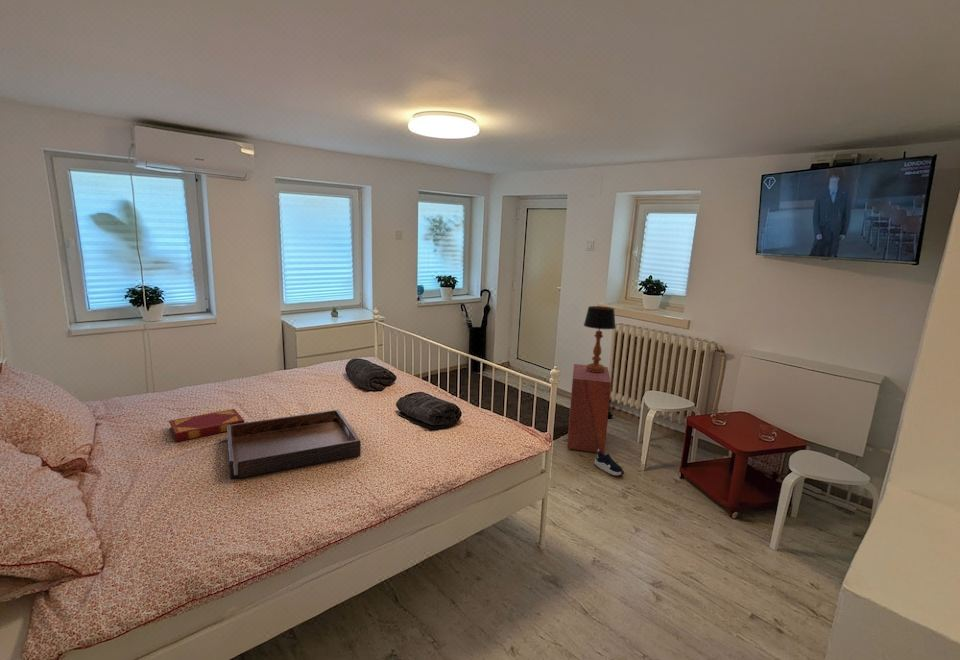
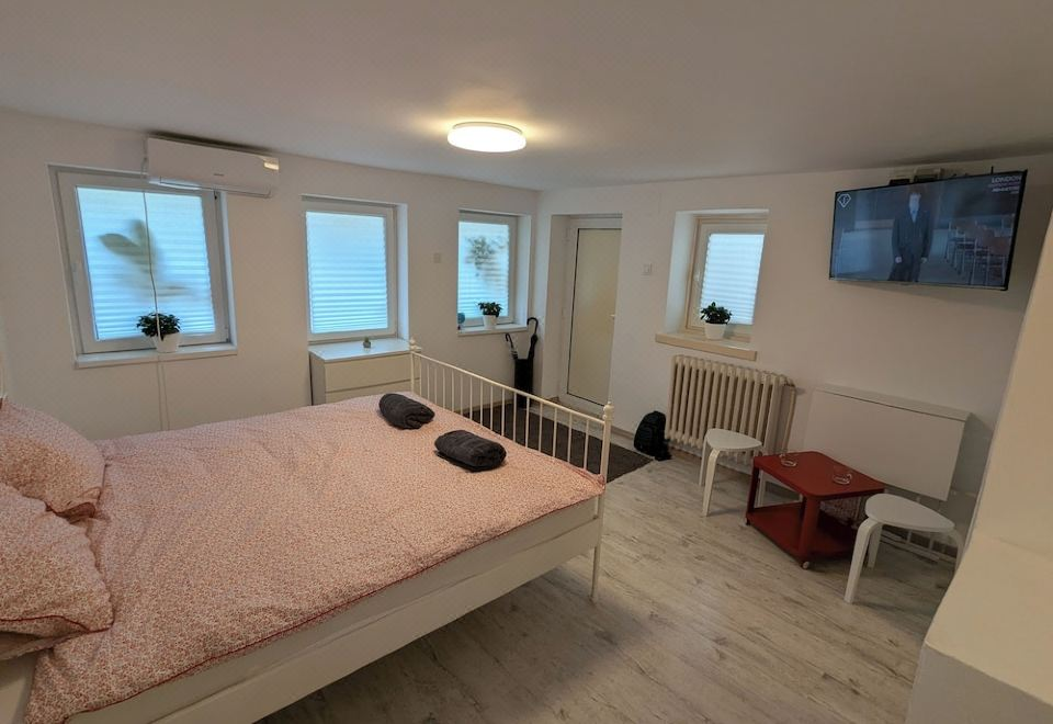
- shoe [593,449,625,477]
- table lamp [583,305,617,372]
- hardback book [168,408,245,443]
- nightstand [566,363,612,454]
- serving tray [226,409,362,479]
